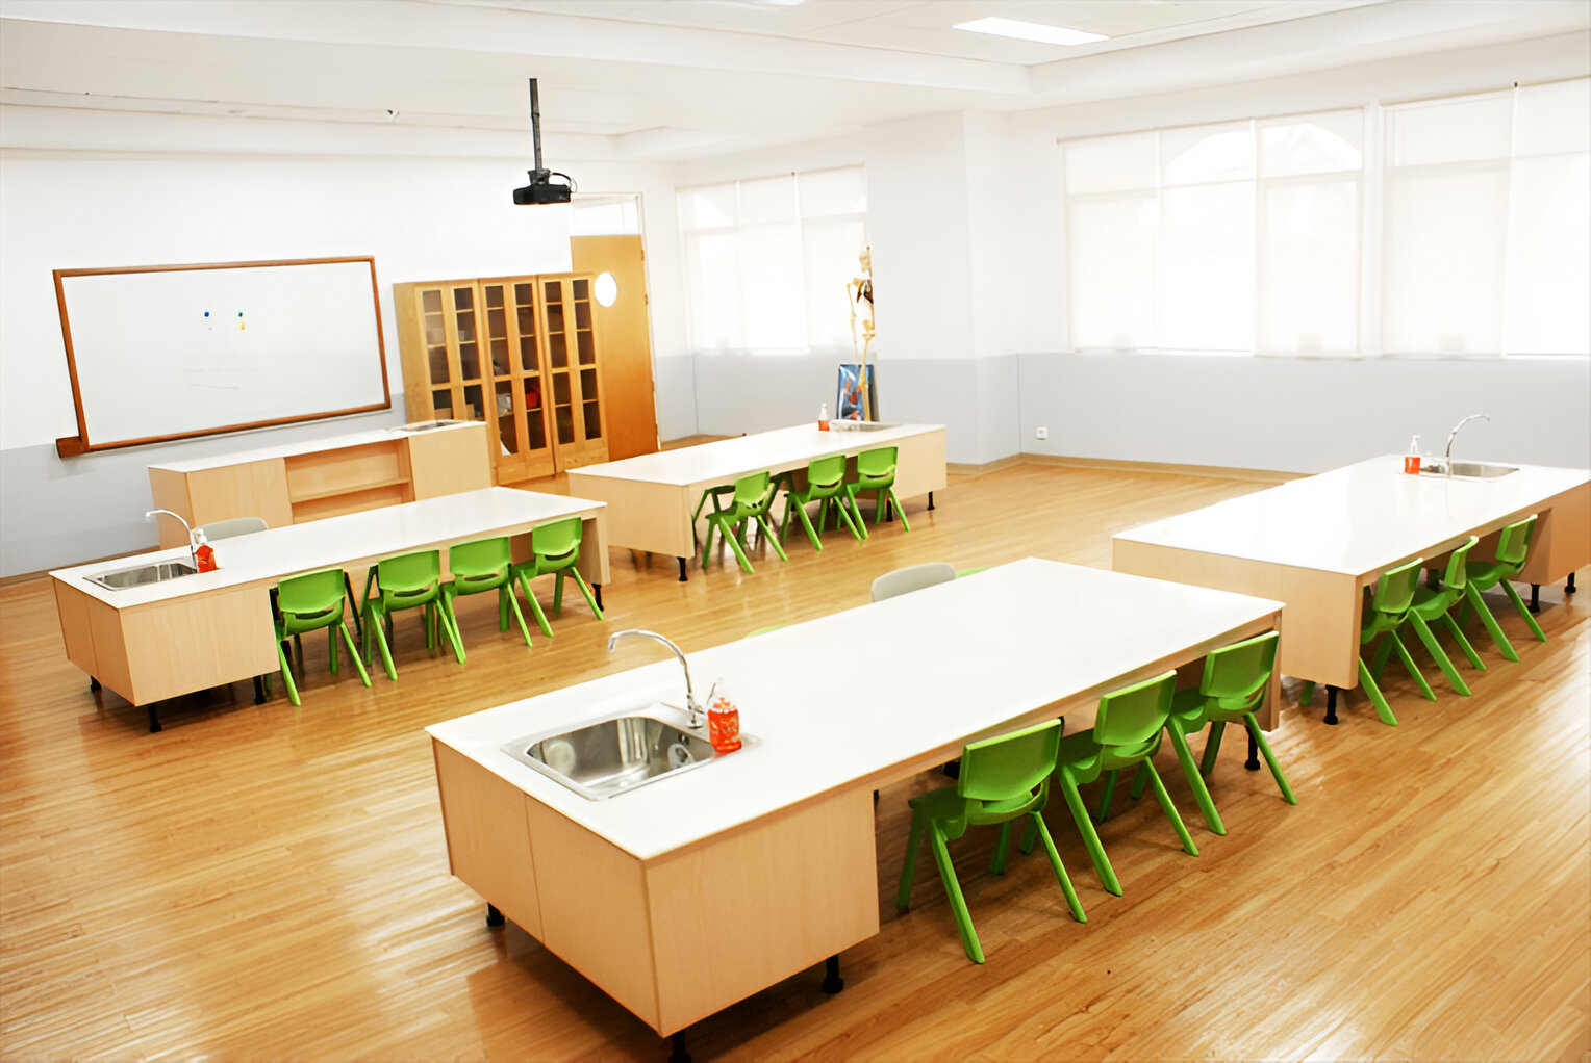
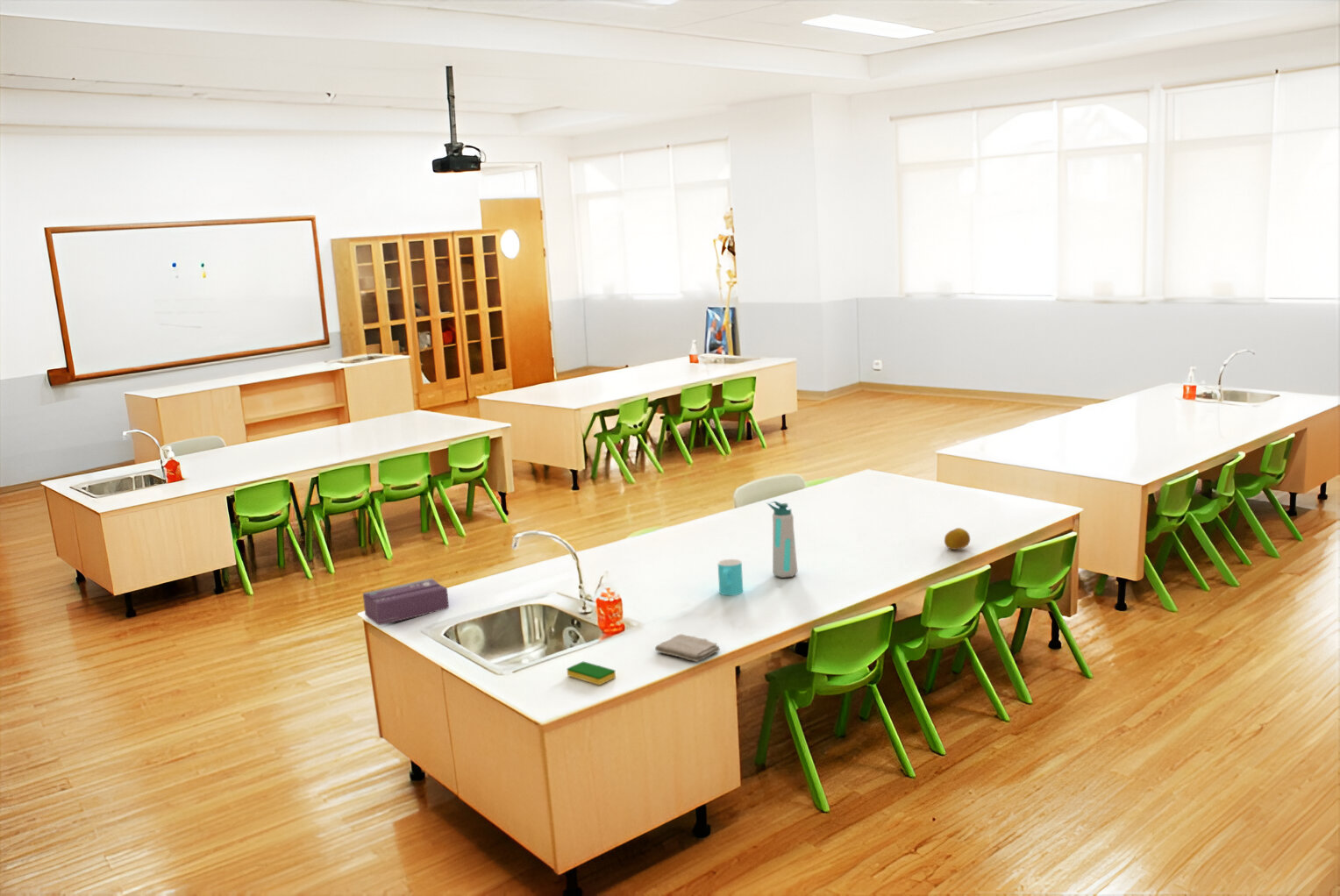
+ water bottle [766,499,798,579]
+ tissue box [362,578,450,626]
+ washcloth [654,633,721,663]
+ fruit [944,527,971,551]
+ dish sponge [567,661,617,686]
+ cup [717,558,744,596]
